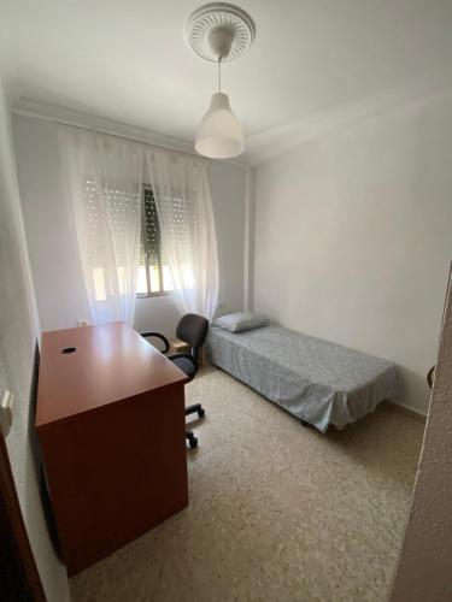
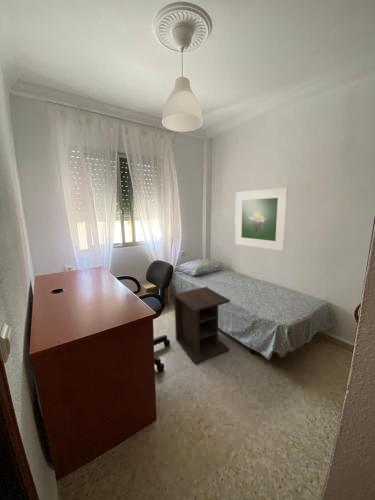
+ nightstand [173,286,231,365]
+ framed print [234,187,289,252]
